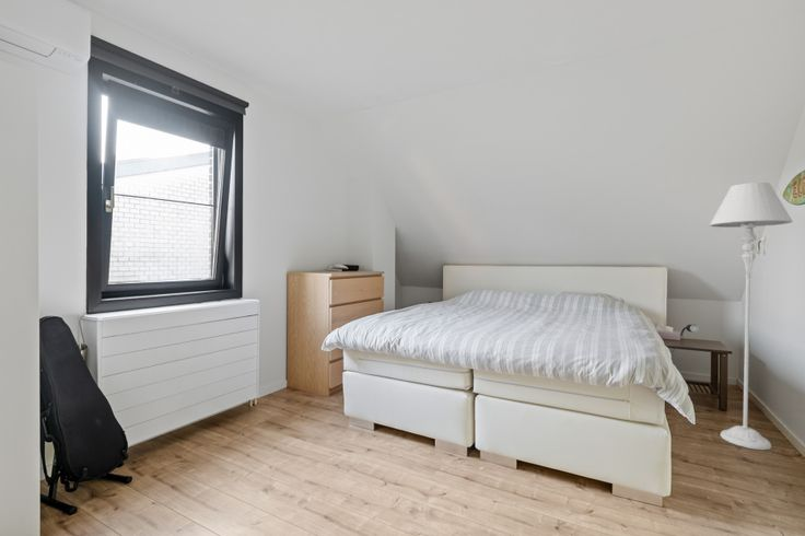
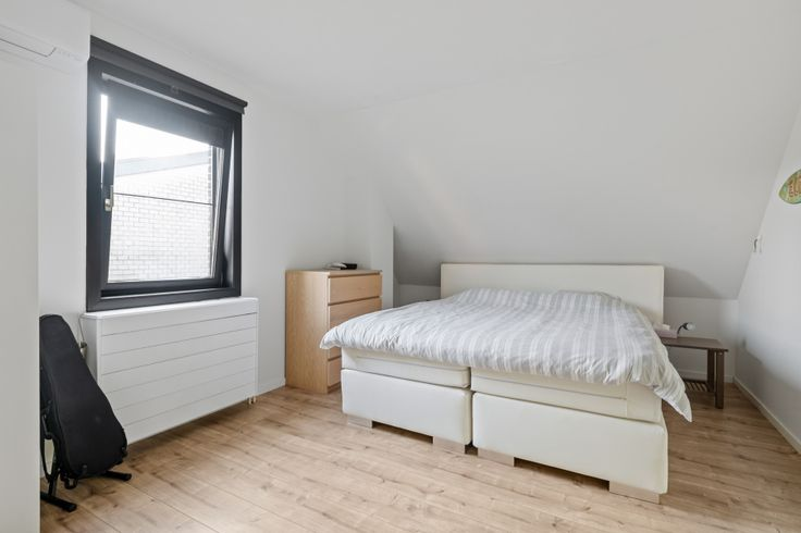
- floor lamp [709,182,794,451]
